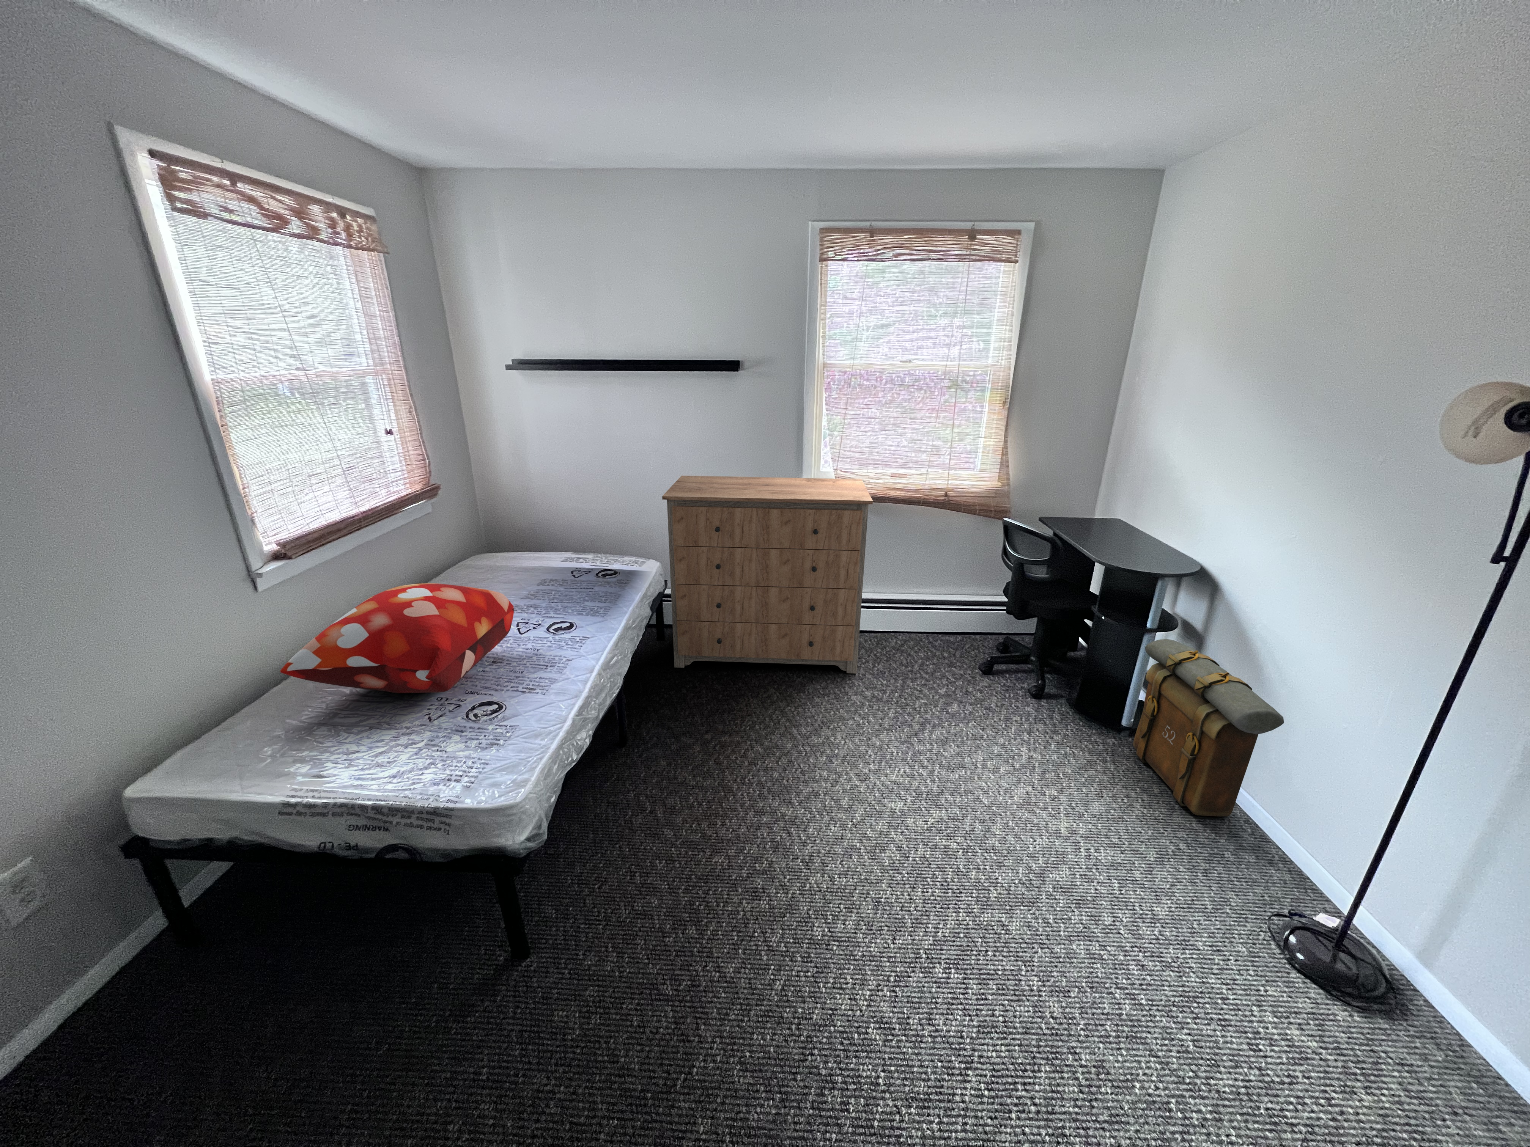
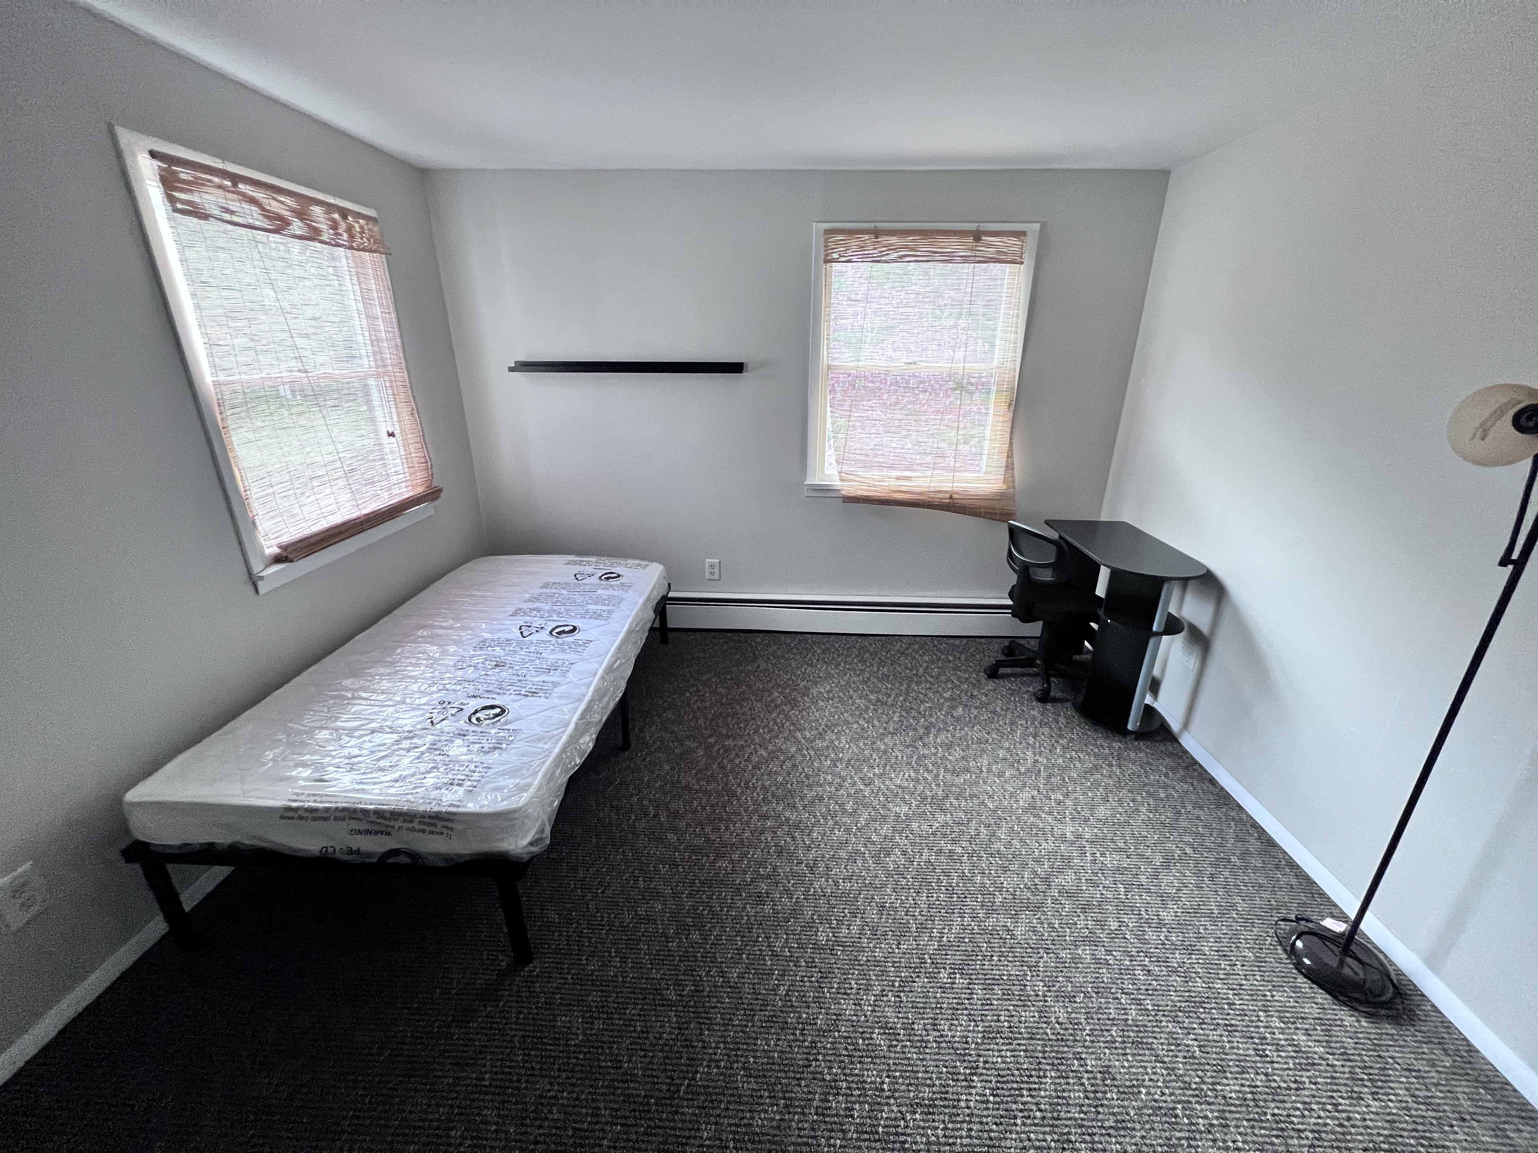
- backpack [1132,639,1284,817]
- decorative pillow [279,583,514,693]
- dresser [661,475,873,674]
